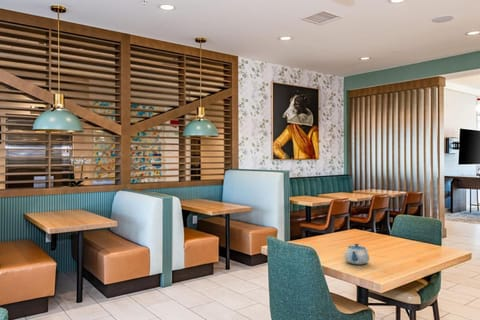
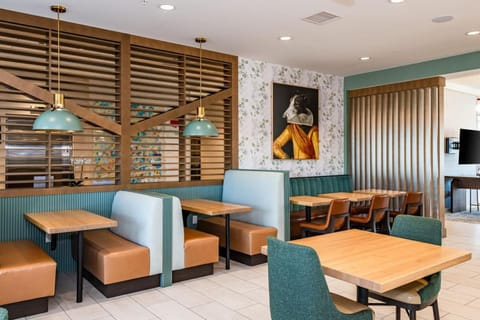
- chinaware [343,243,370,266]
